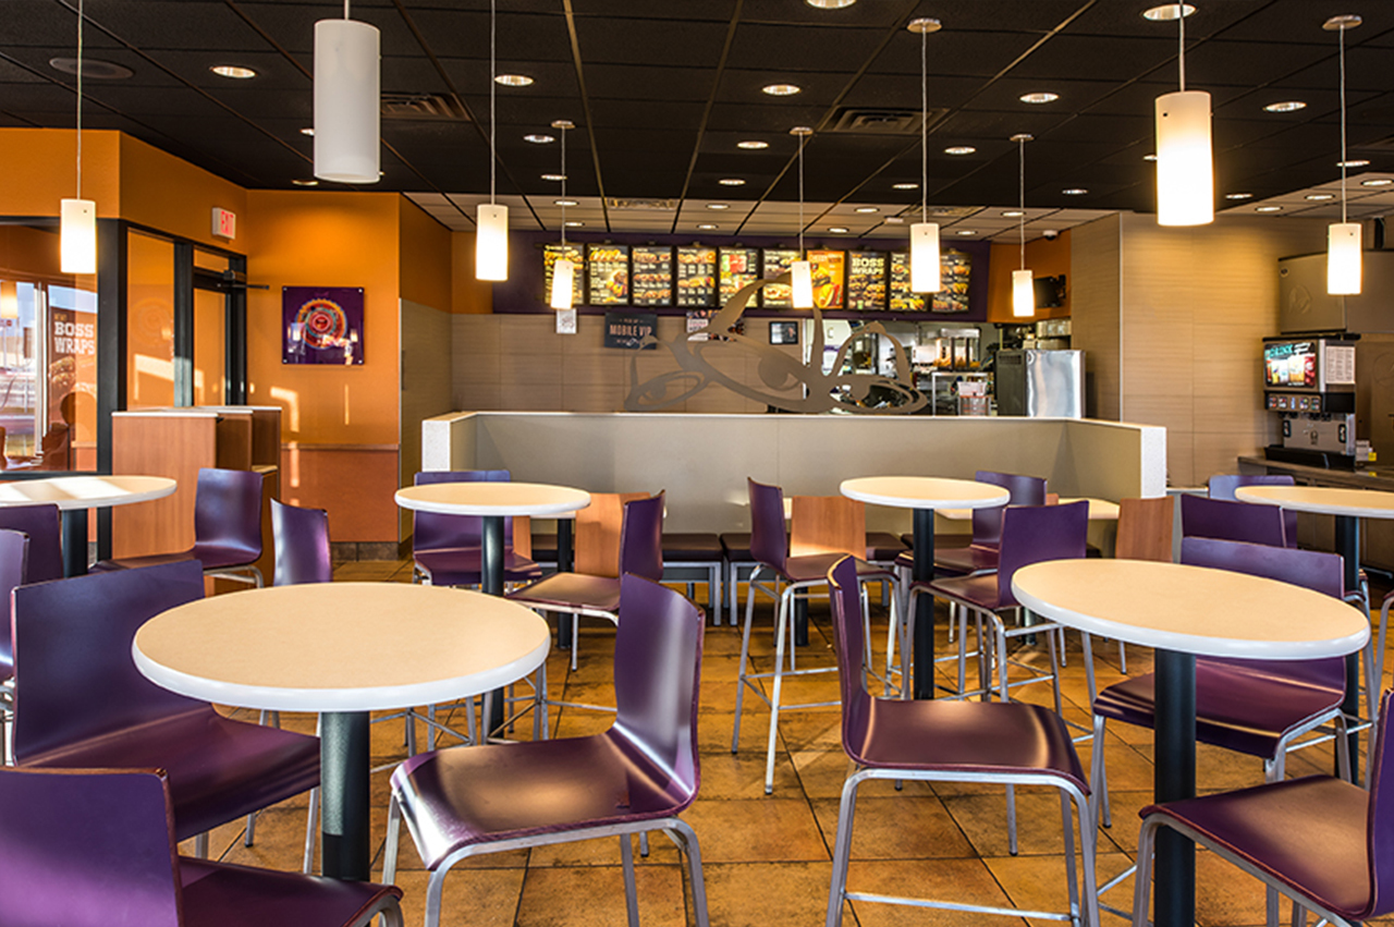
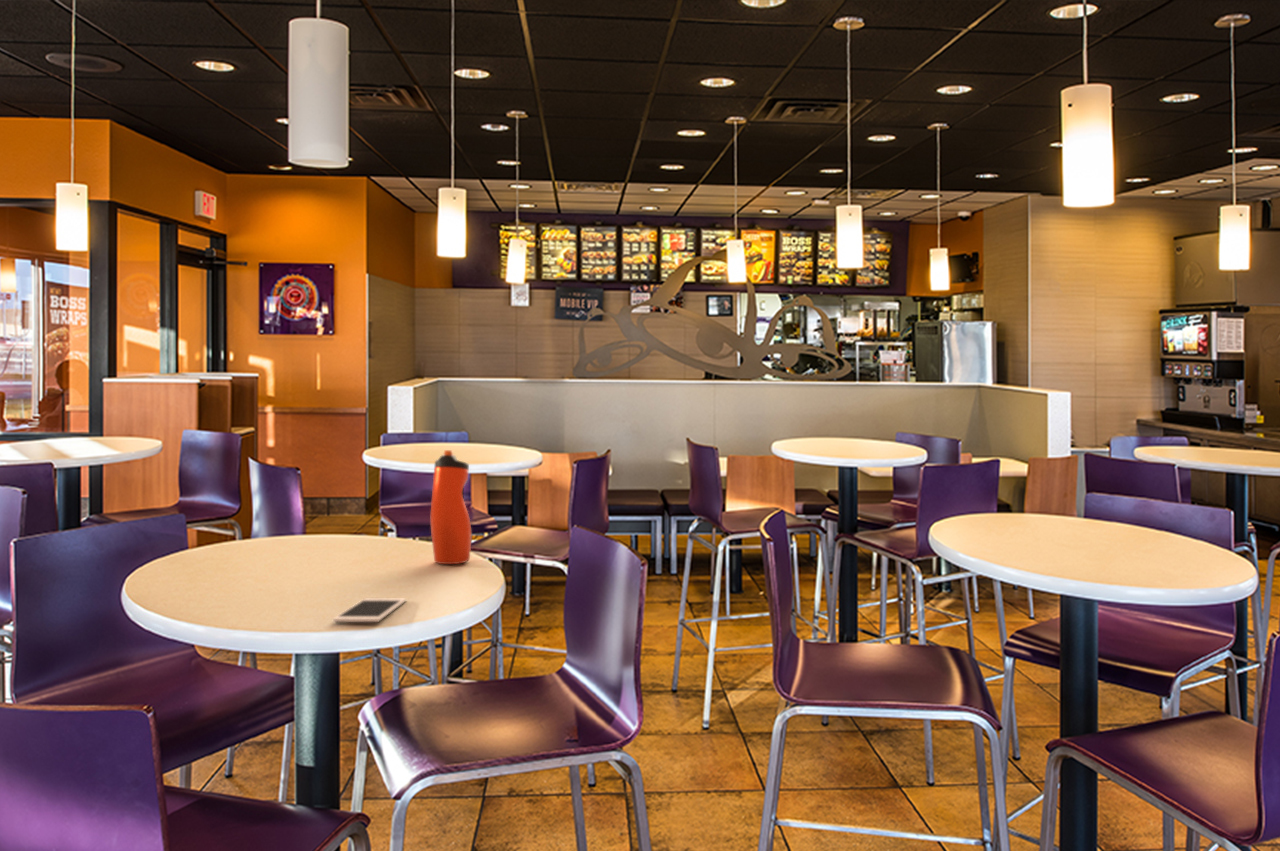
+ cell phone [332,597,407,623]
+ water bottle [430,449,472,565]
